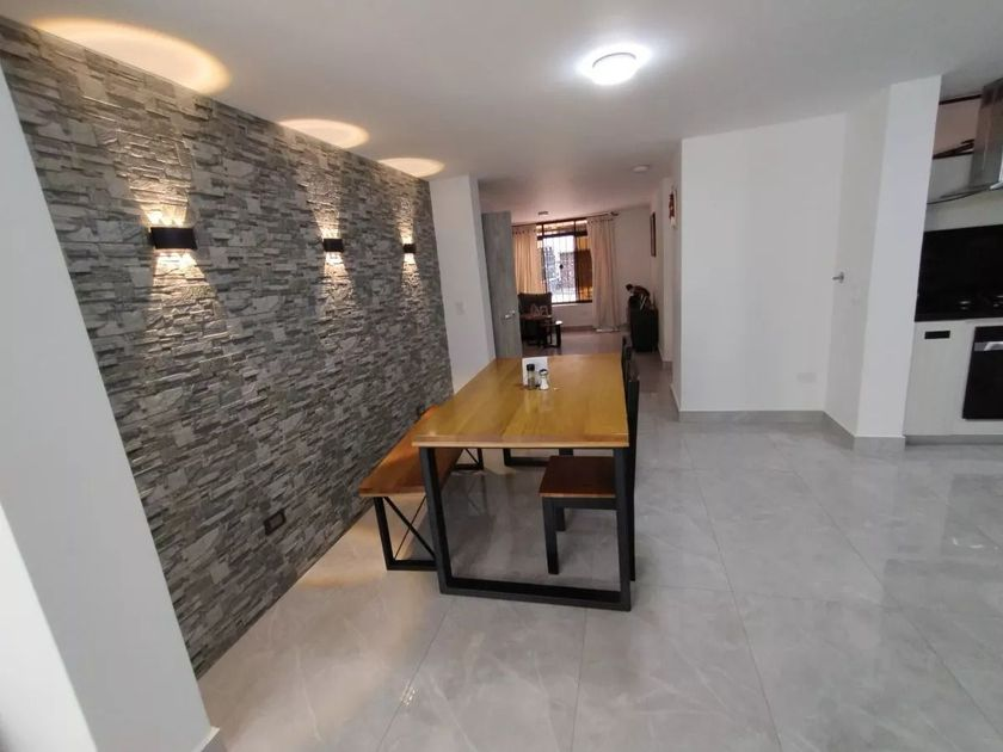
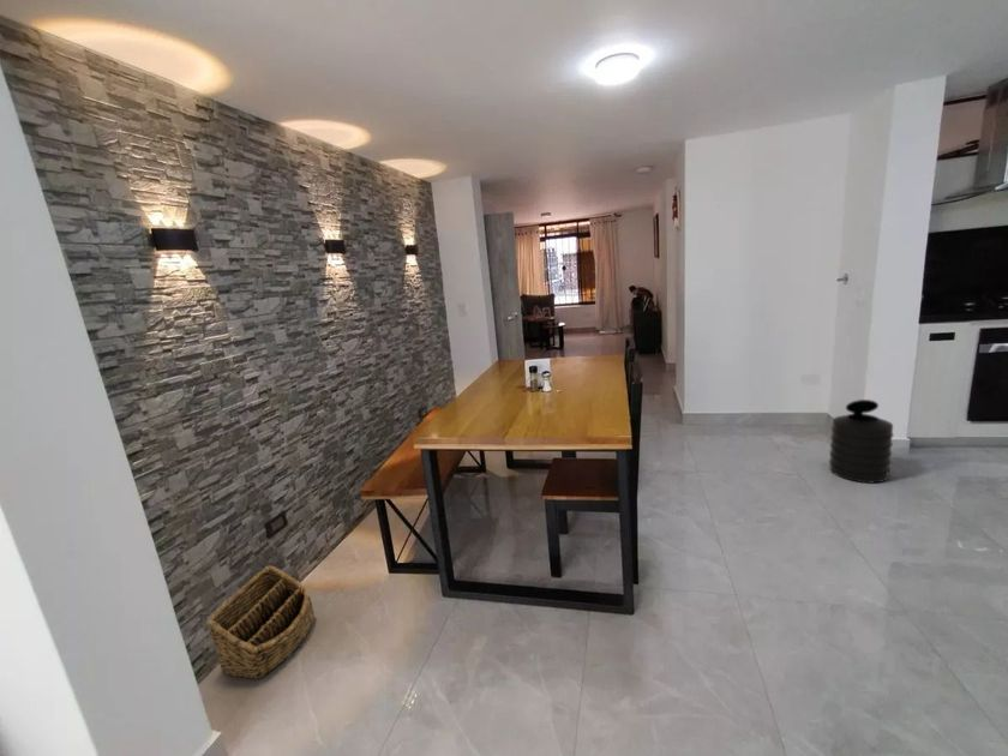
+ trash can [828,398,894,485]
+ basket [205,564,316,680]
